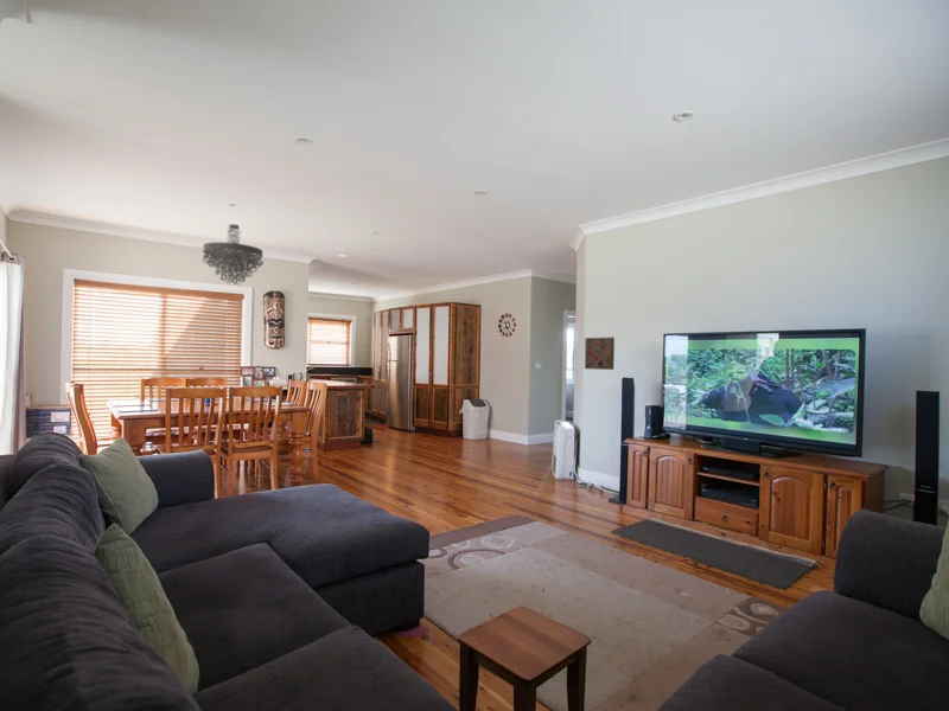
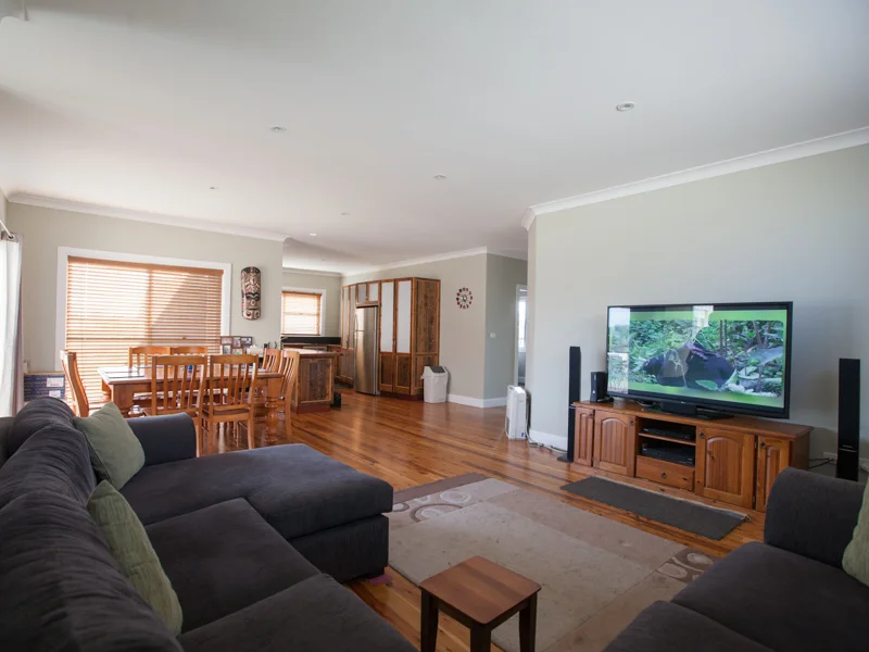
- wall art [584,337,616,371]
- chandelier [202,223,265,286]
